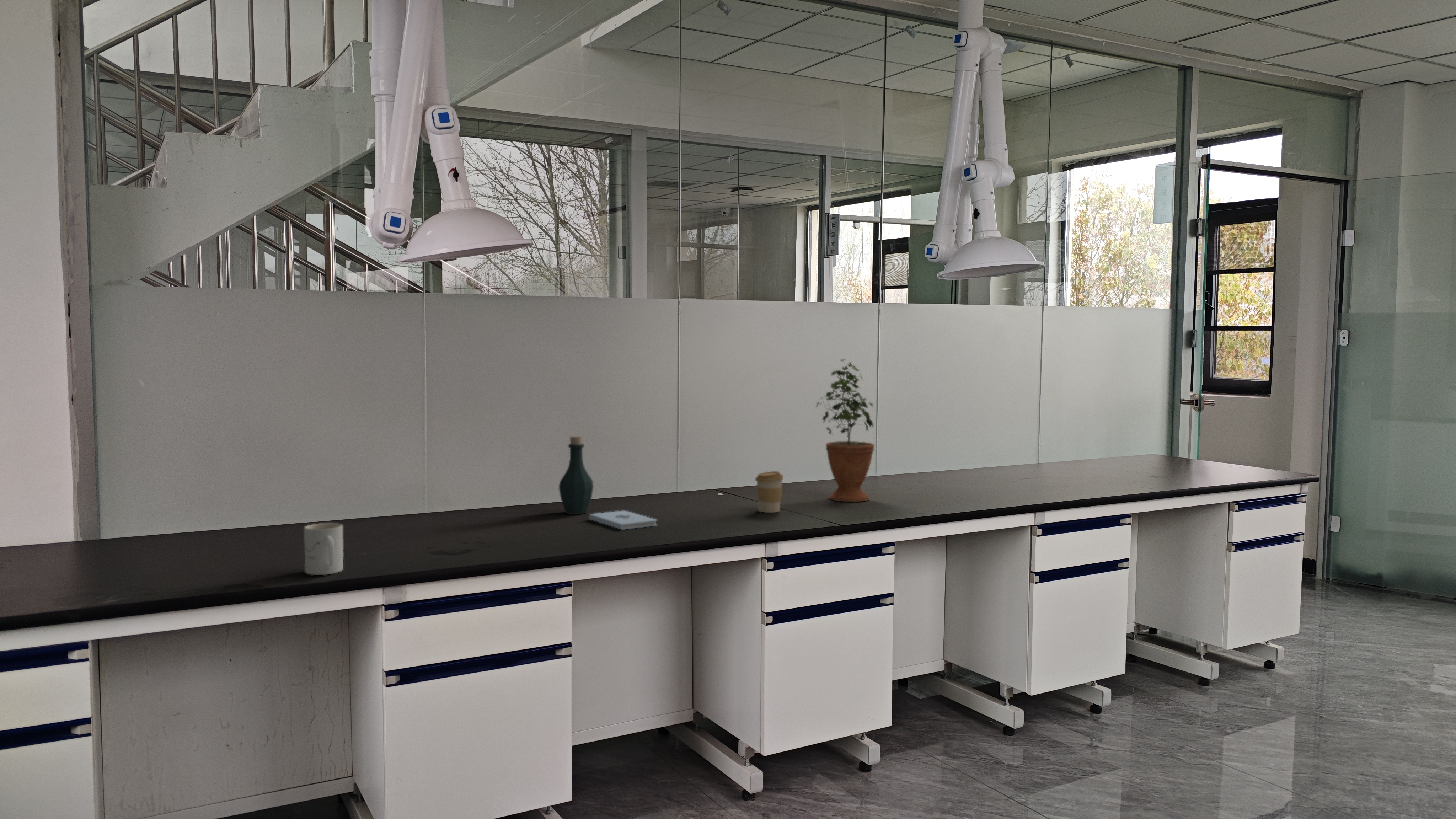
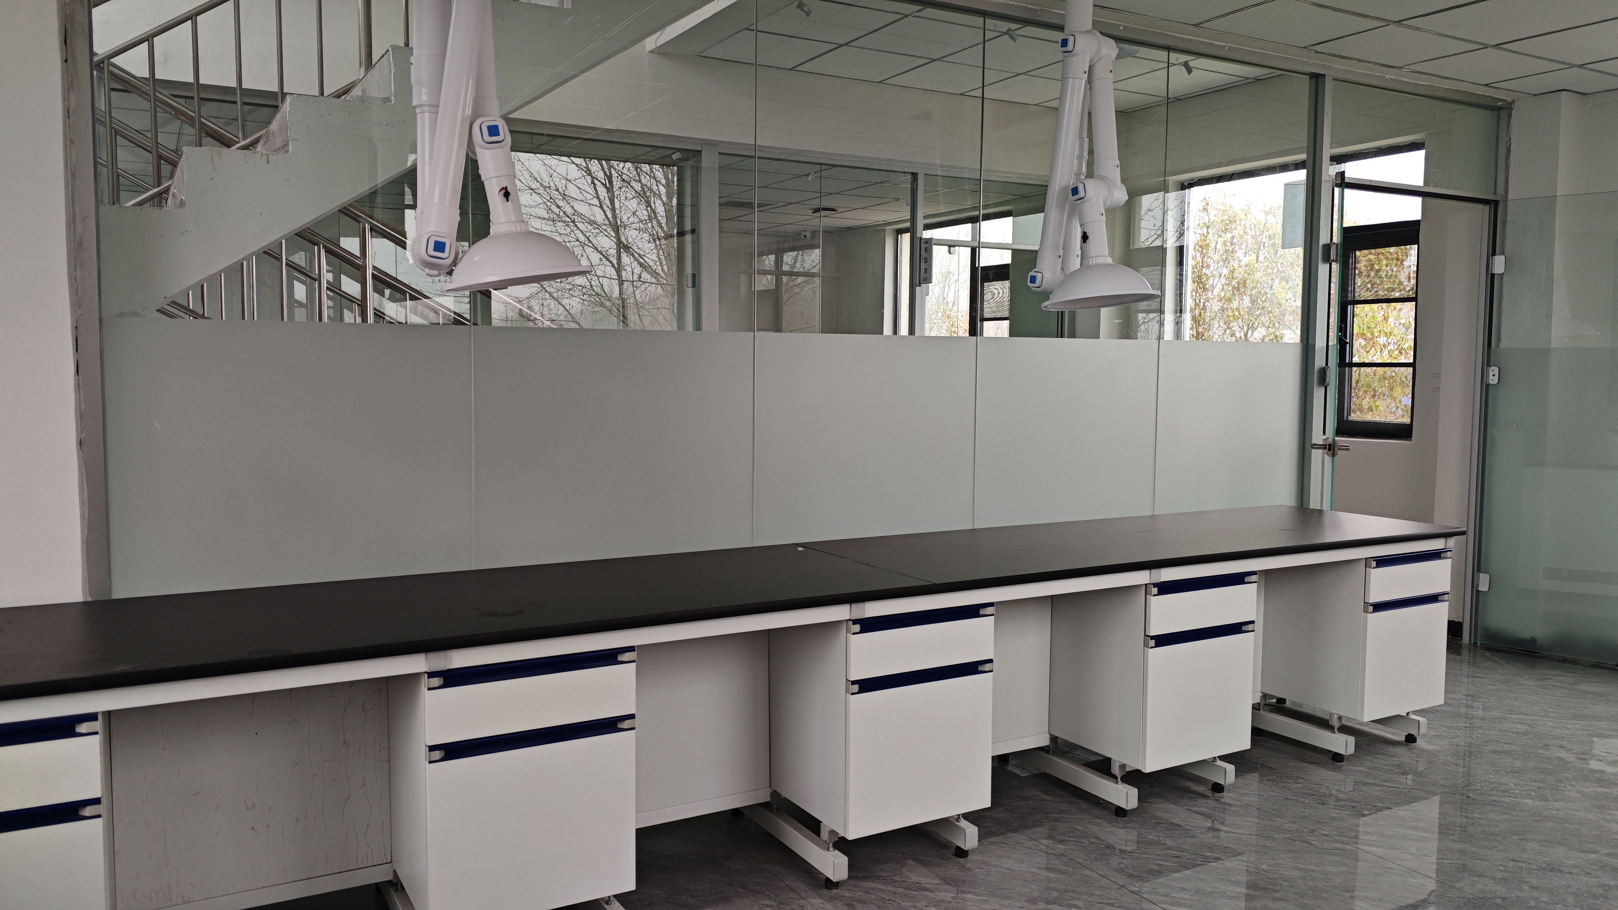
- notepad [589,510,657,530]
- bottle [558,435,594,514]
- coffee cup [755,471,784,513]
- mug [304,523,344,576]
- potted plant [816,359,875,502]
